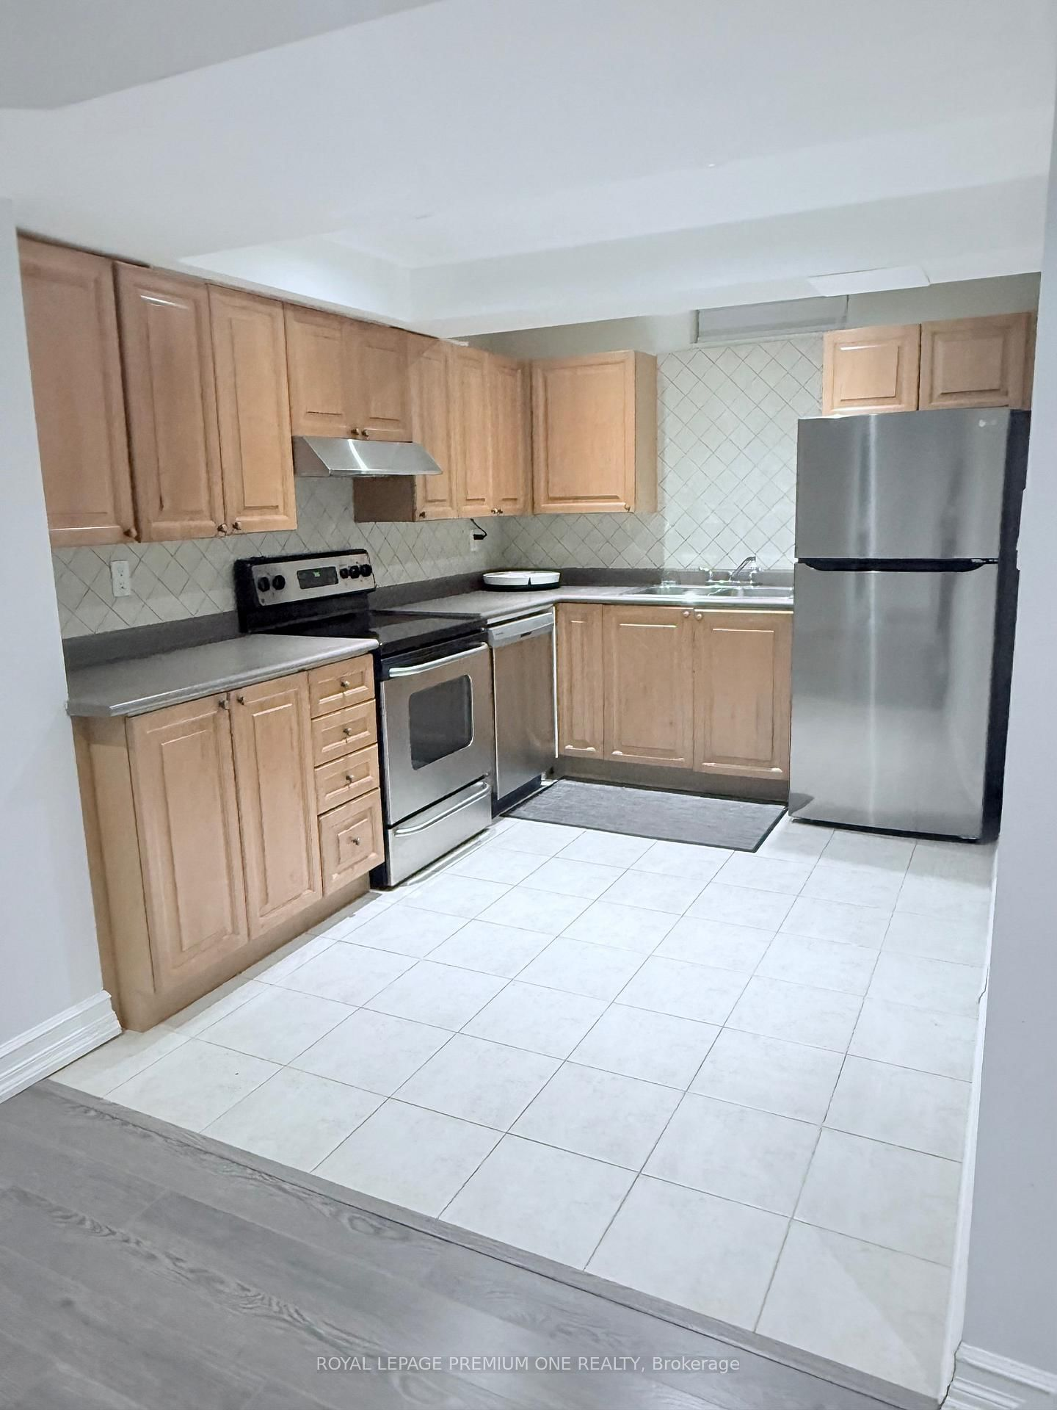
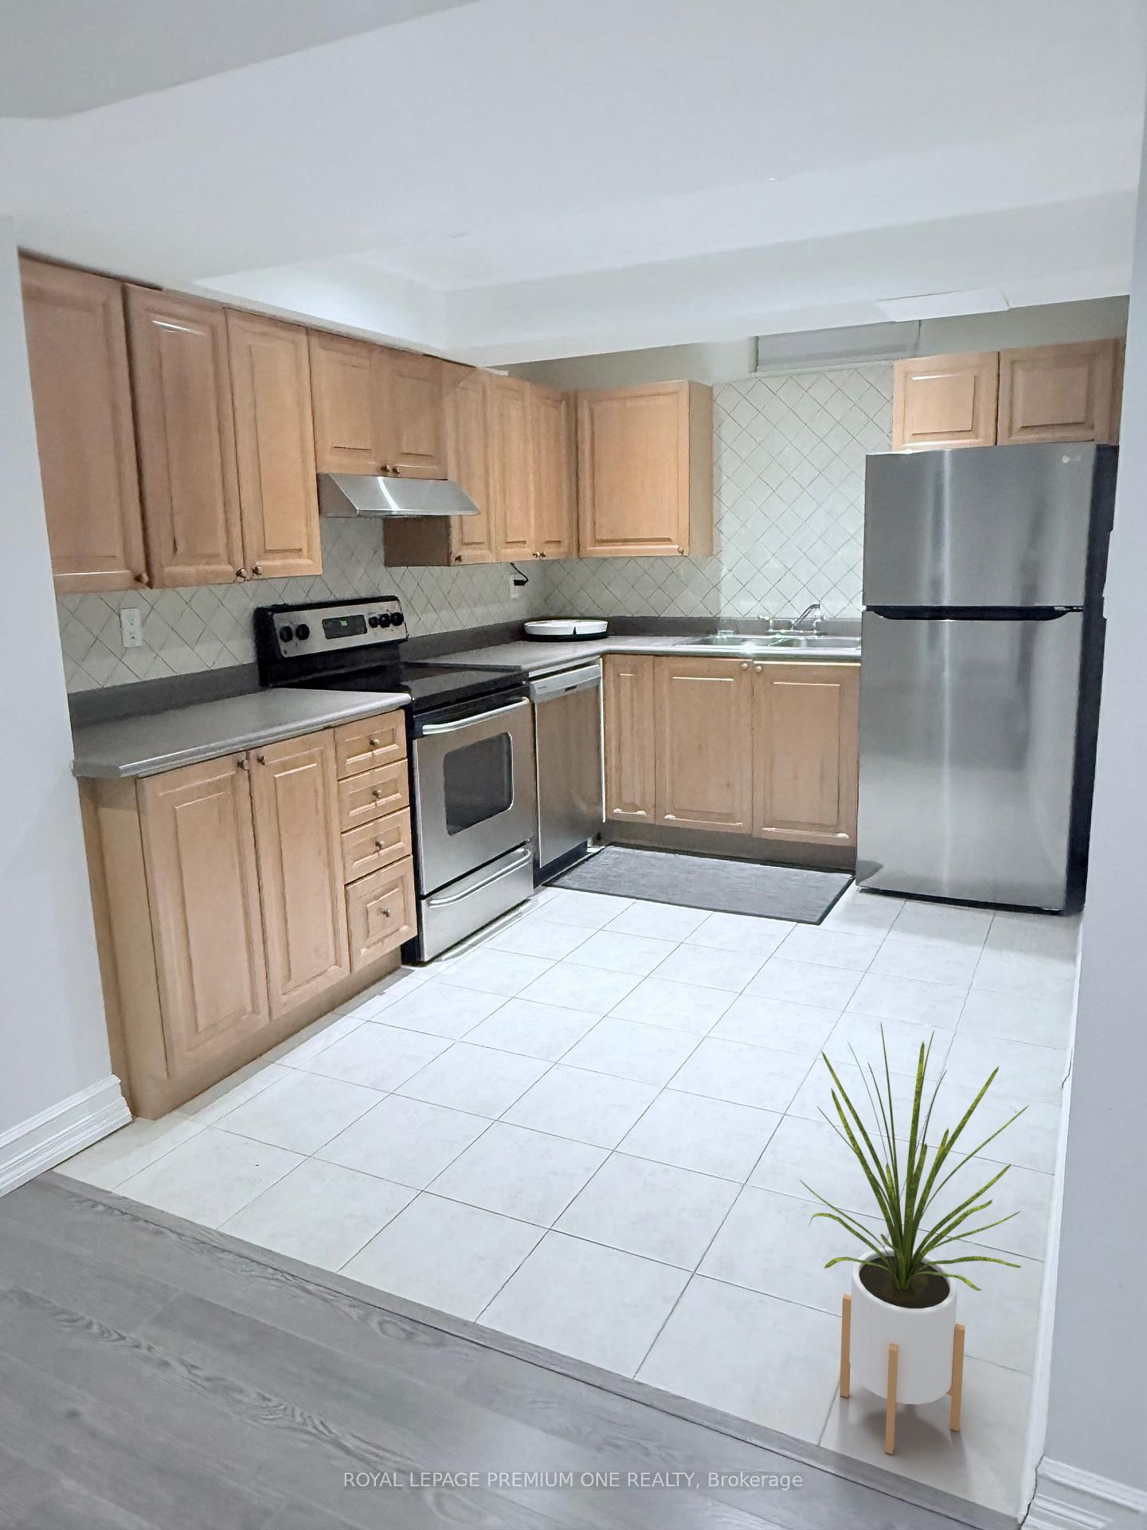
+ house plant [799,1020,1030,1455]
